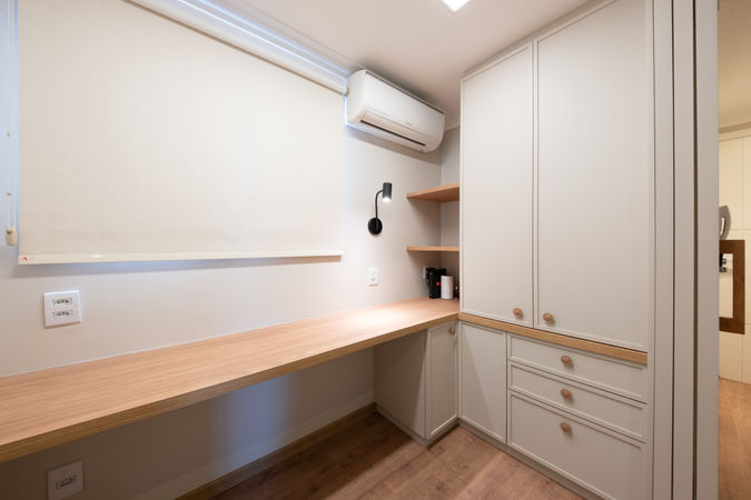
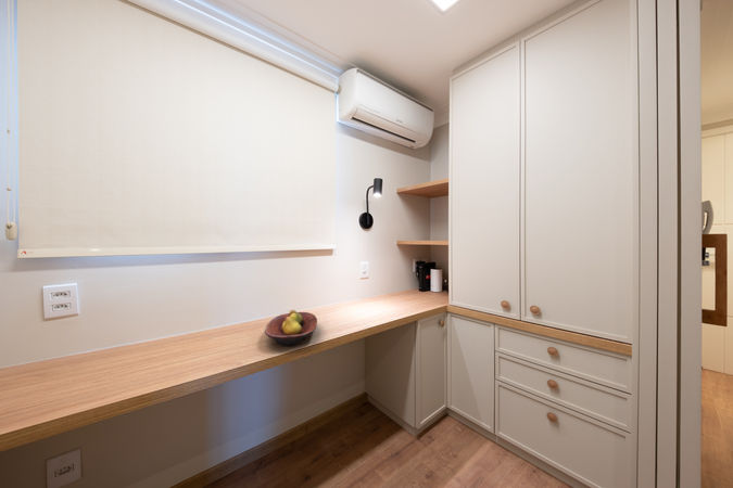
+ fruit bowl [264,309,318,347]
